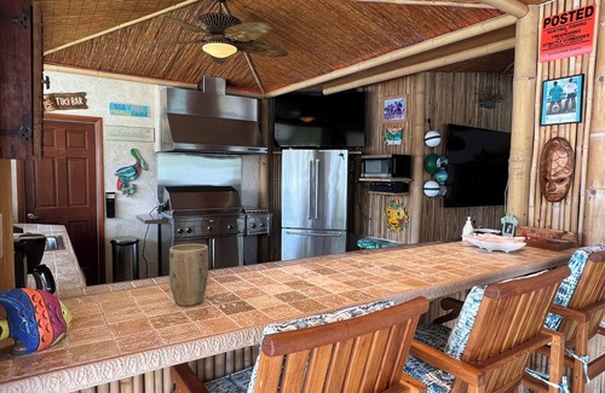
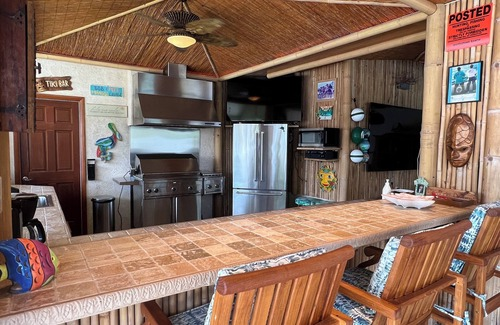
- plant pot [168,243,209,307]
